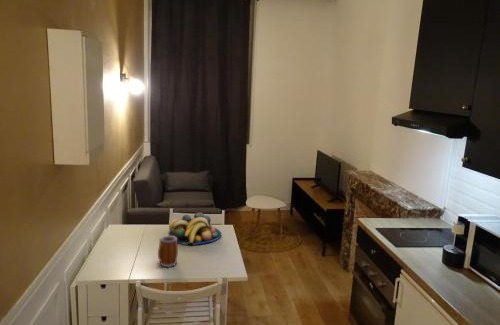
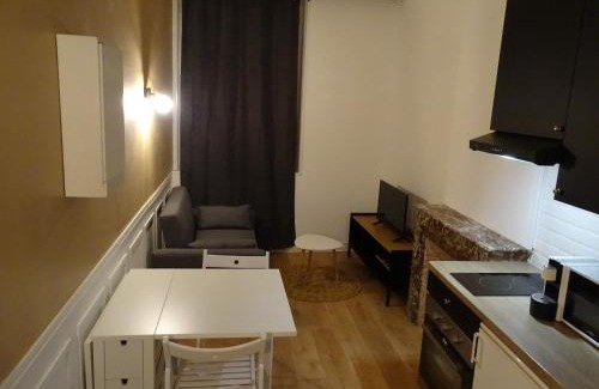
- mug [157,235,179,268]
- fruit bowl [168,211,222,246]
